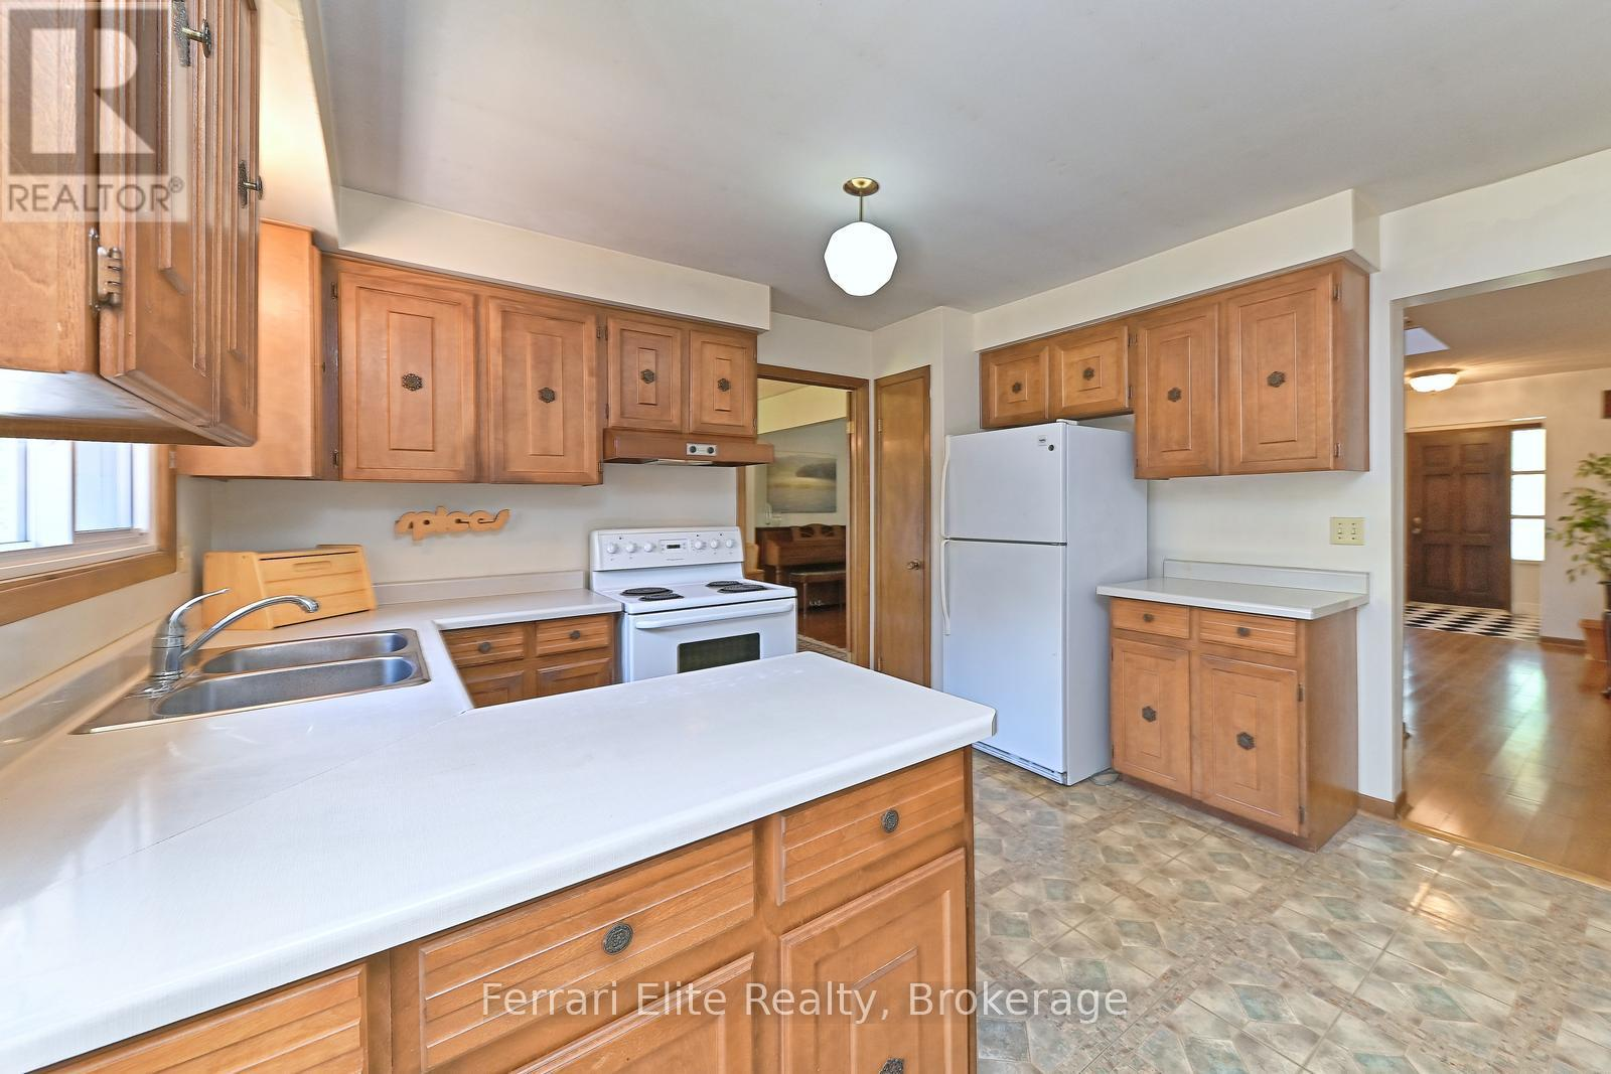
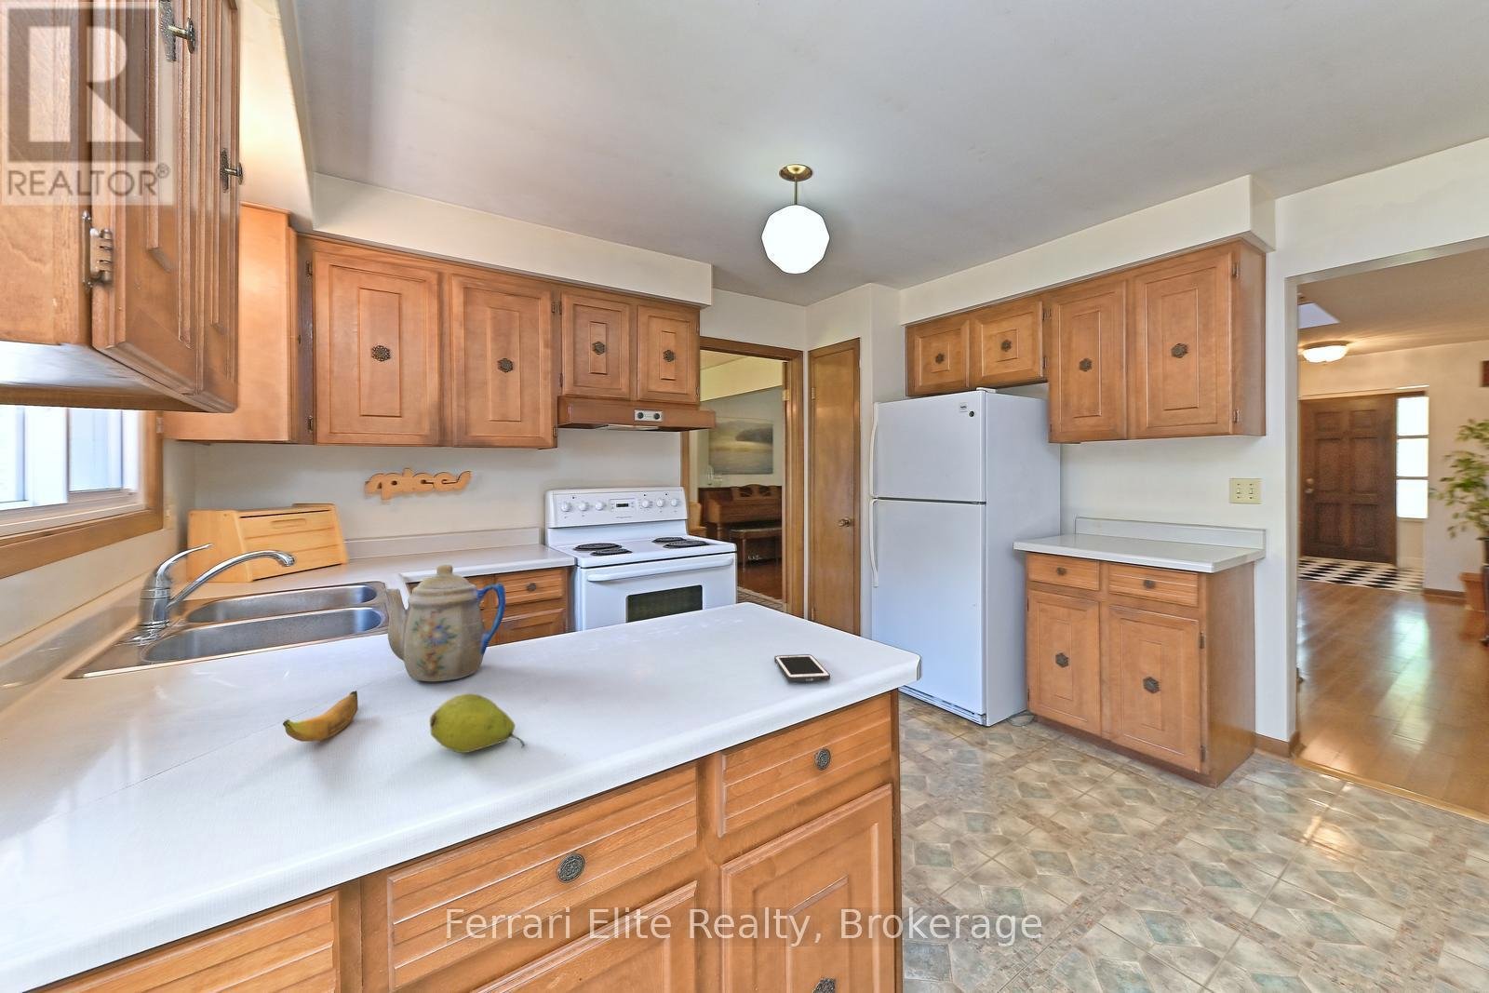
+ teapot [382,564,506,683]
+ banana [283,689,359,743]
+ fruit [429,693,526,754]
+ cell phone [773,653,831,683]
